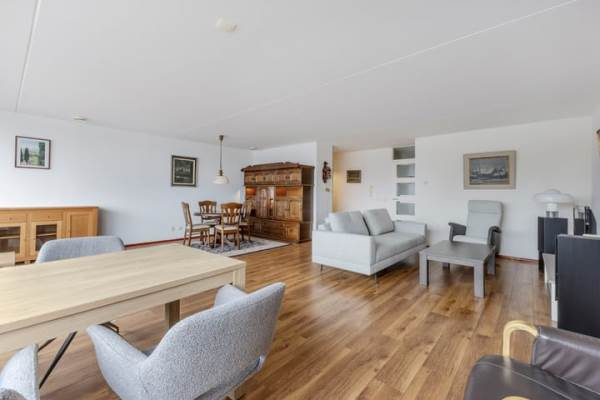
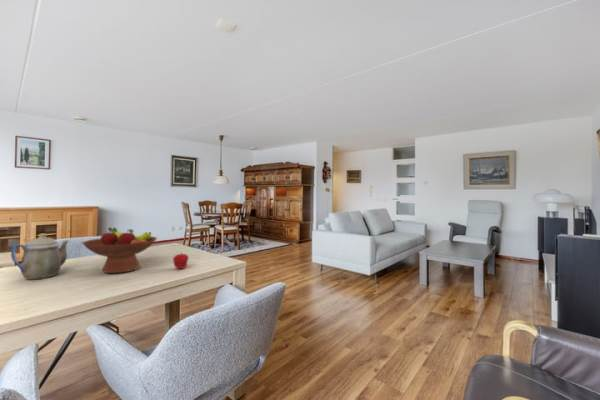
+ fruit bowl [81,226,158,274]
+ teapot [10,233,70,280]
+ apple [172,252,190,270]
